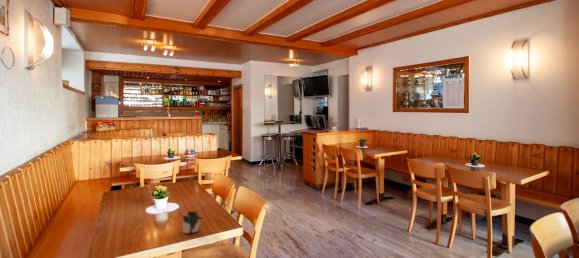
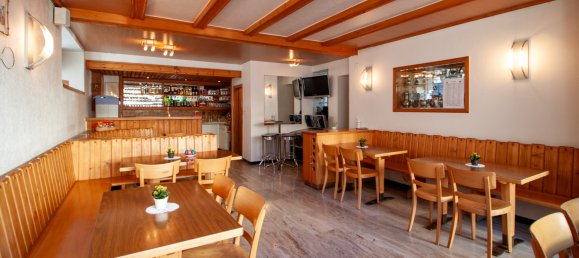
- cup [182,211,204,235]
